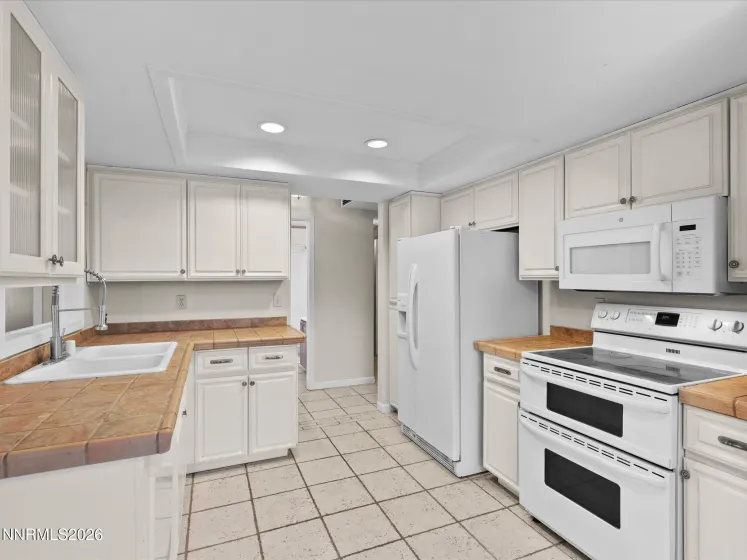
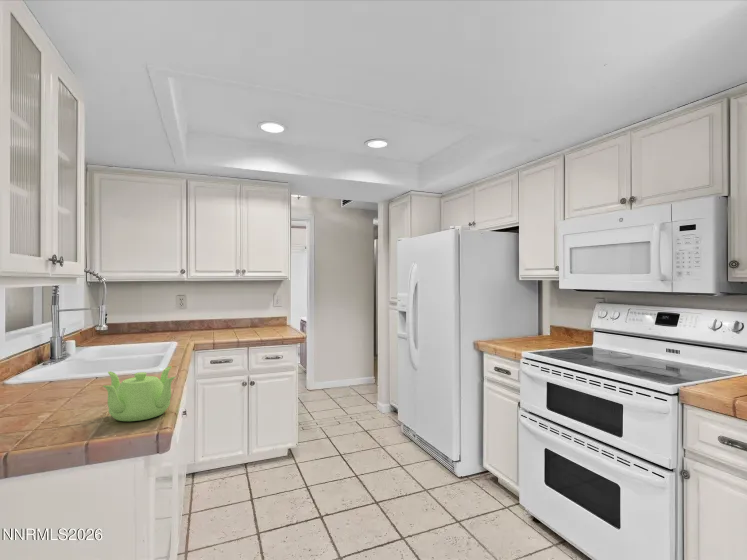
+ teapot [102,365,177,422]
